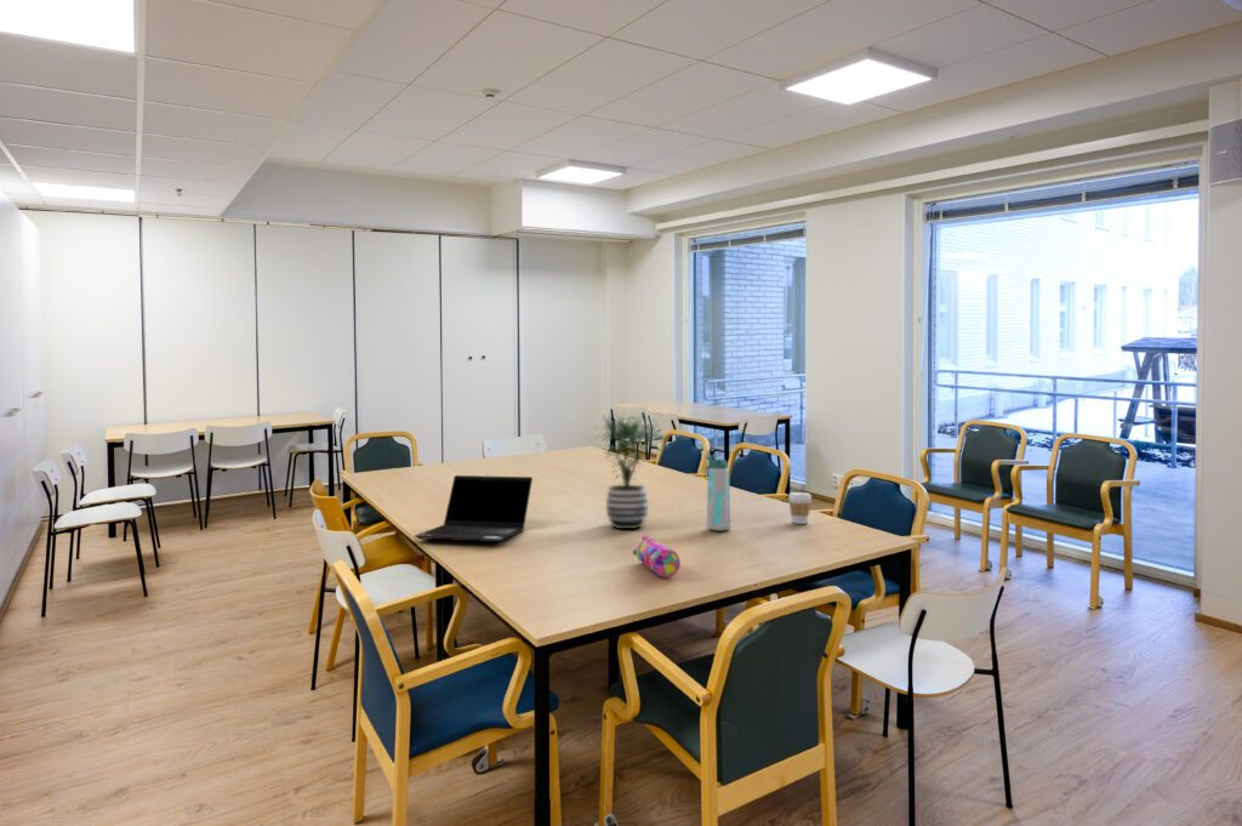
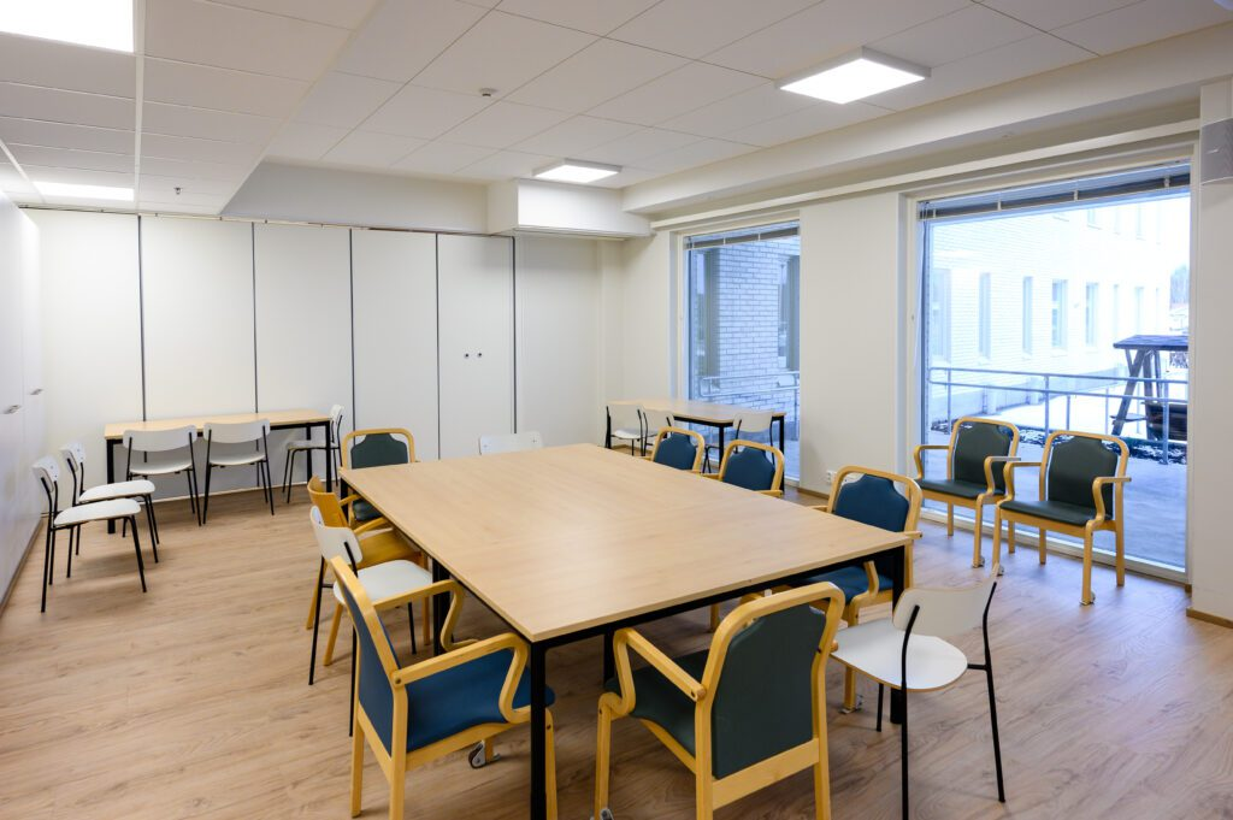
- laptop computer [414,474,534,543]
- water bottle [705,455,733,532]
- potted plant [588,411,671,530]
- pencil case [632,535,682,579]
- coffee cup [787,491,813,525]
